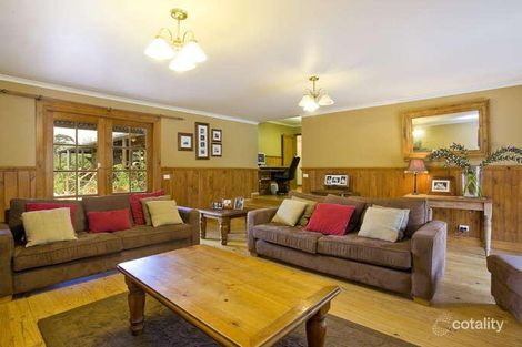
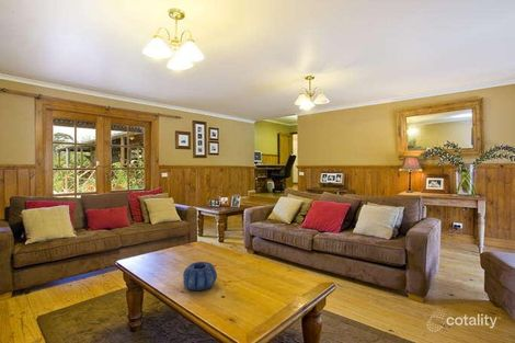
+ decorative bowl [182,261,218,291]
